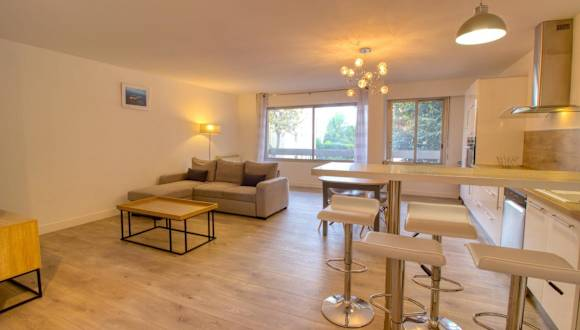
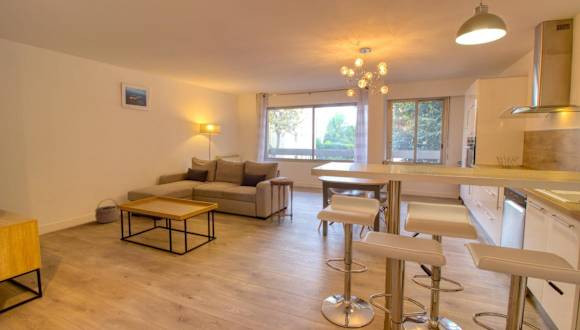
+ side table [268,178,295,225]
+ wicker basket [94,198,121,224]
